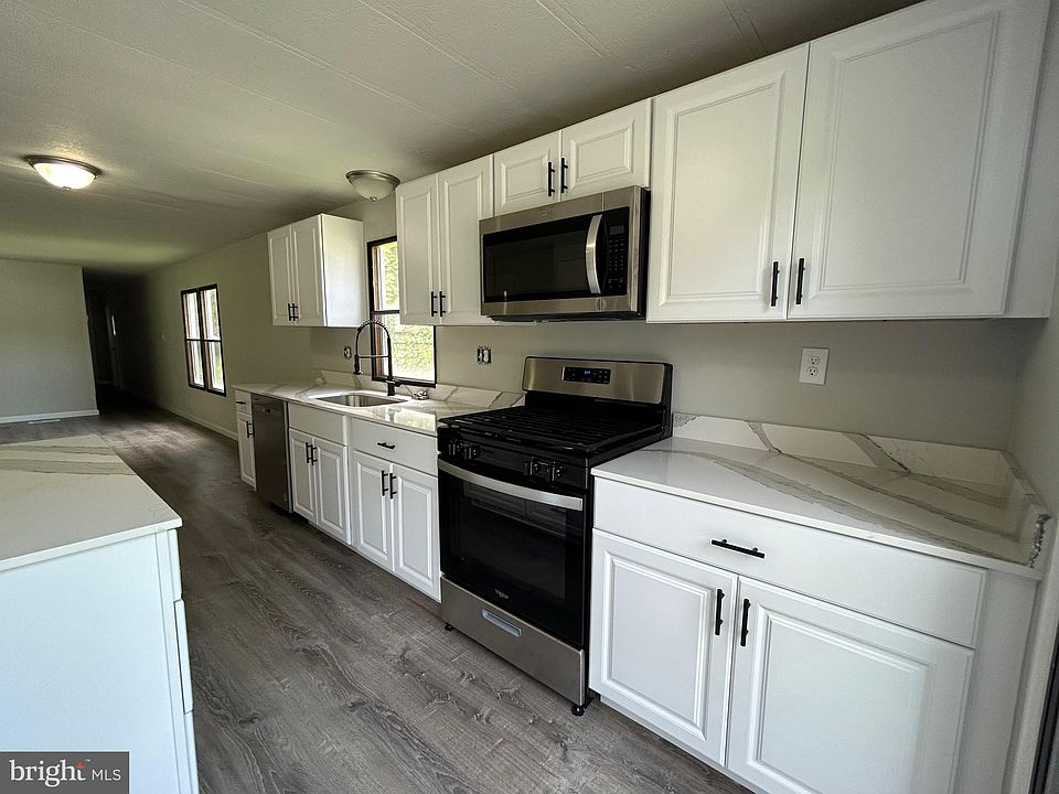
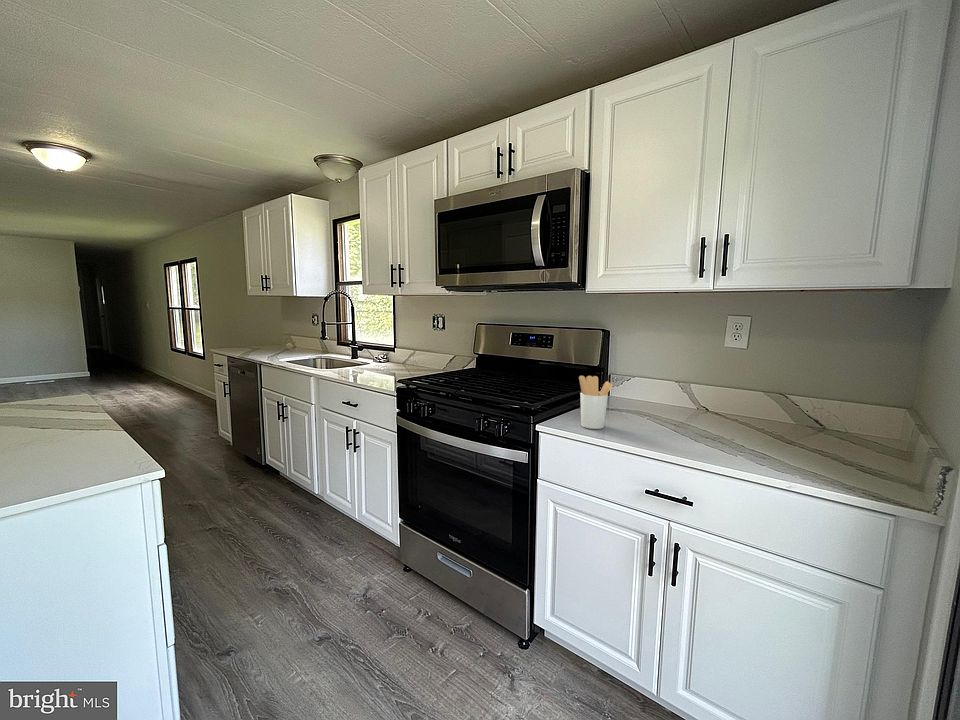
+ utensil holder [578,375,613,430]
